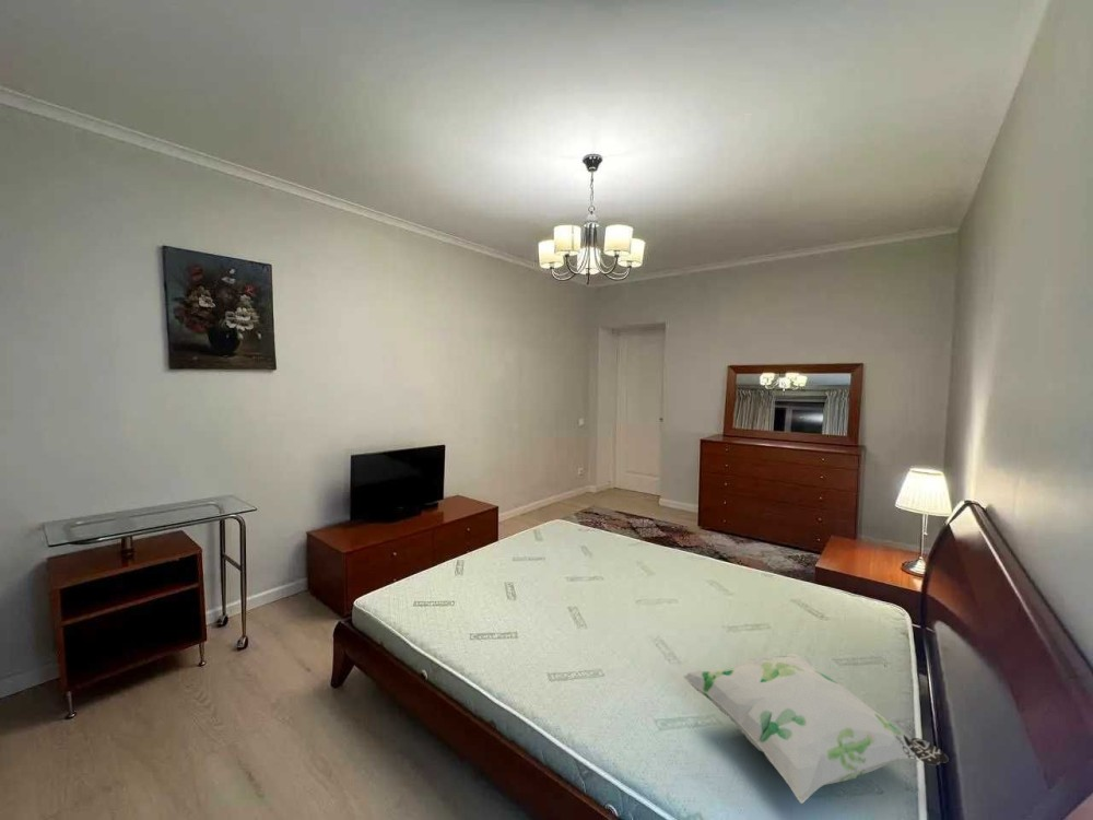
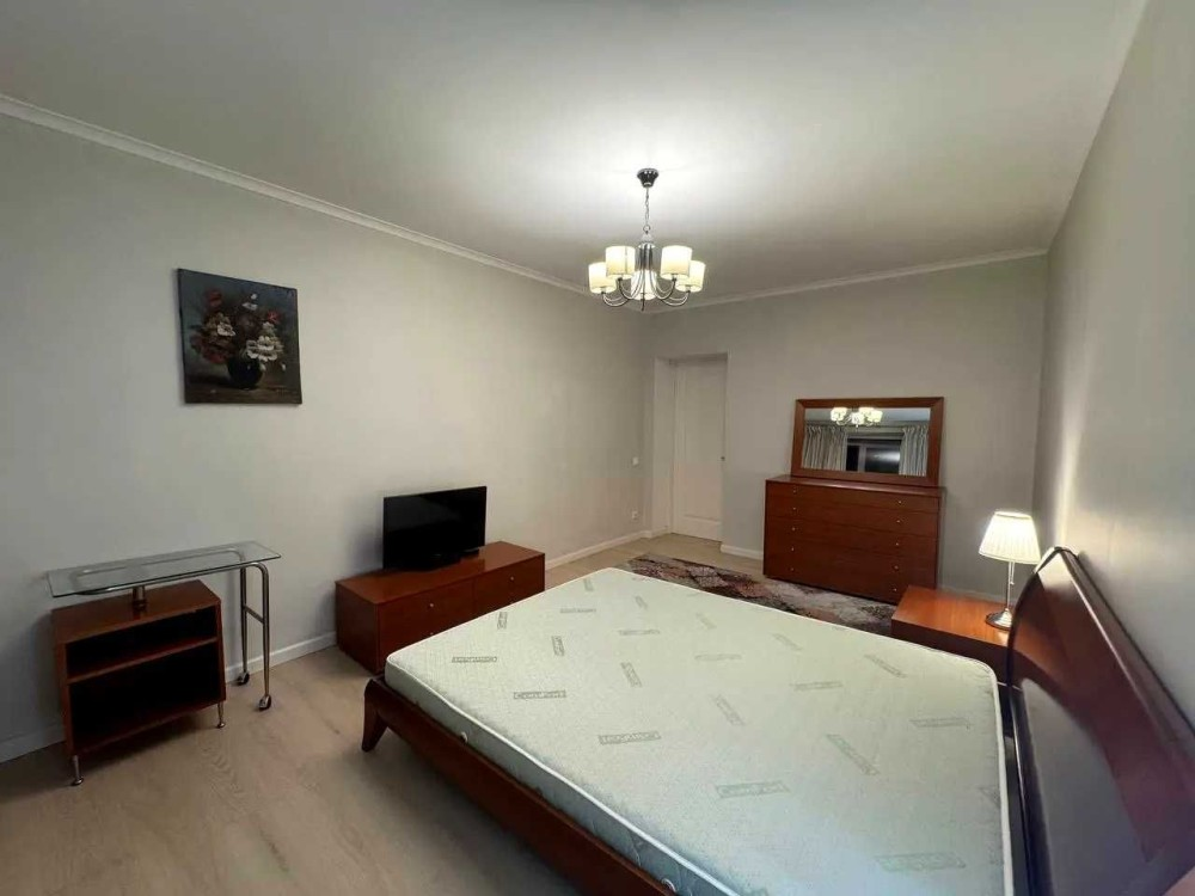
- decorative pillow [682,653,949,805]
